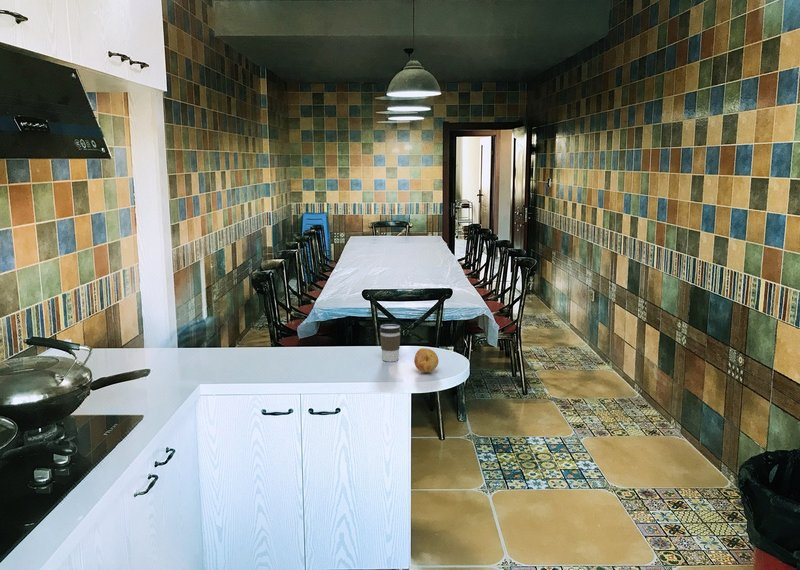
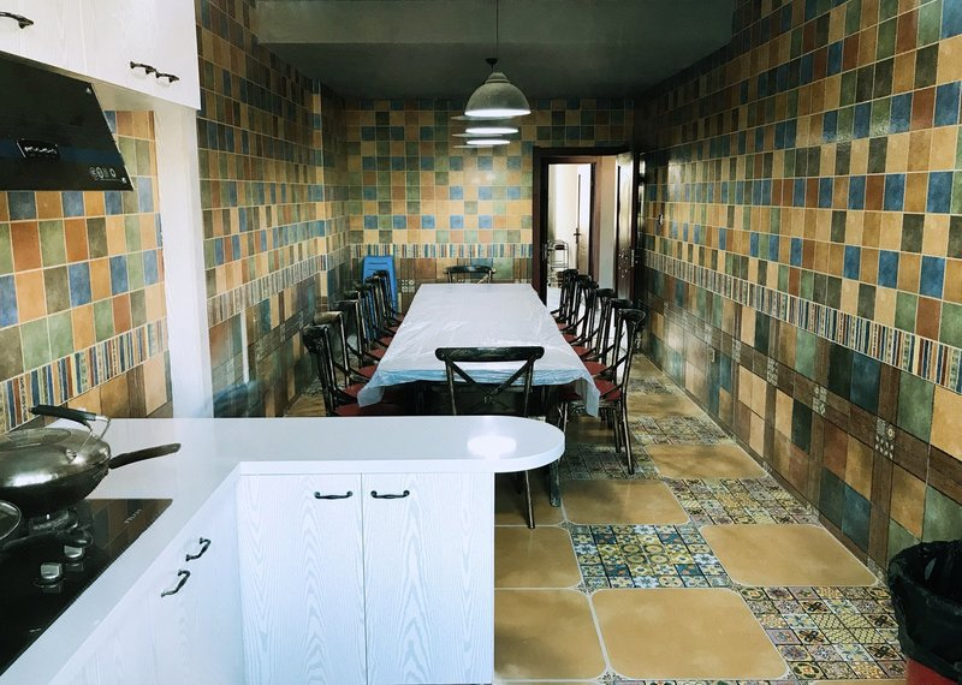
- fruit [413,347,440,374]
- coffee cup [378,323,402,363]
